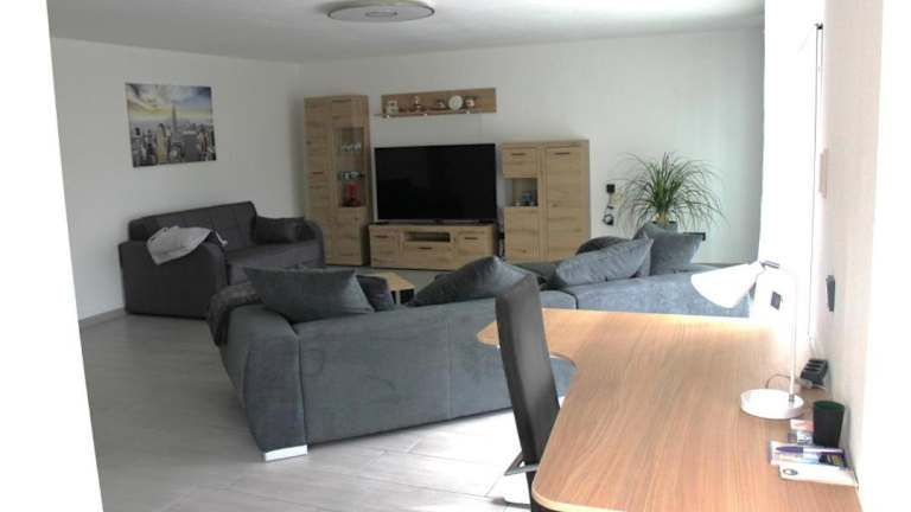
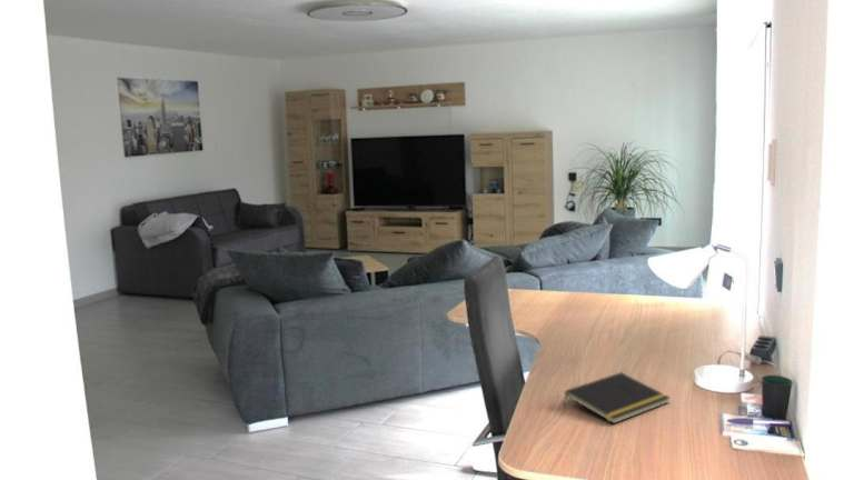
+ notepad [563,371,672,424]
